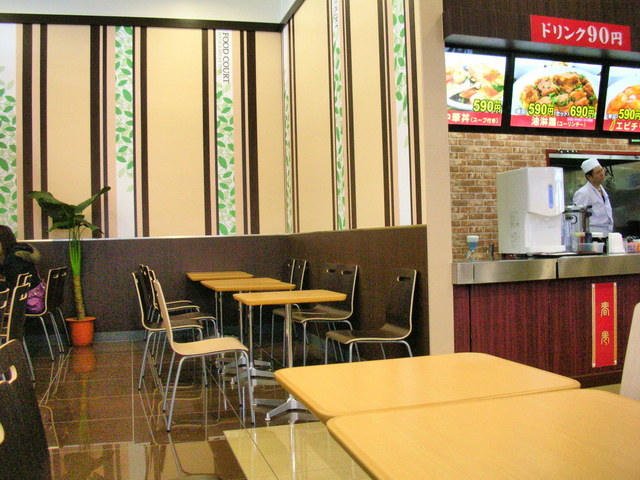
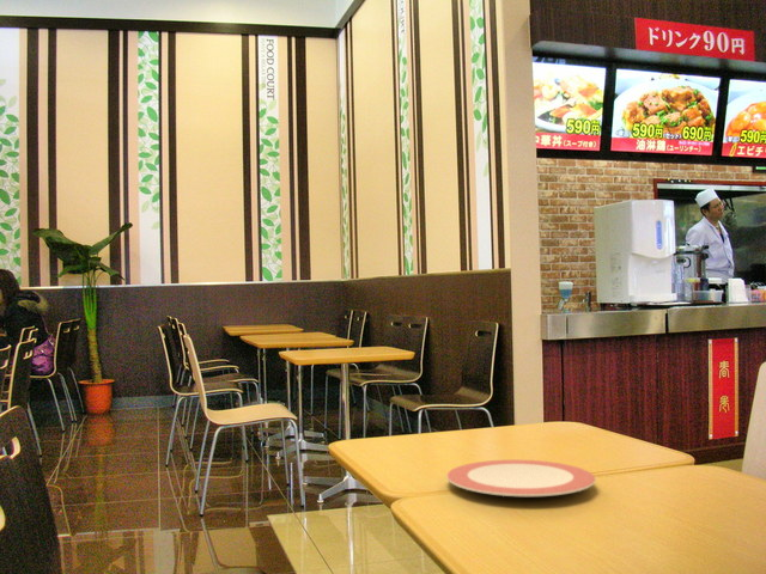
+ plate [445,459,597,497]
